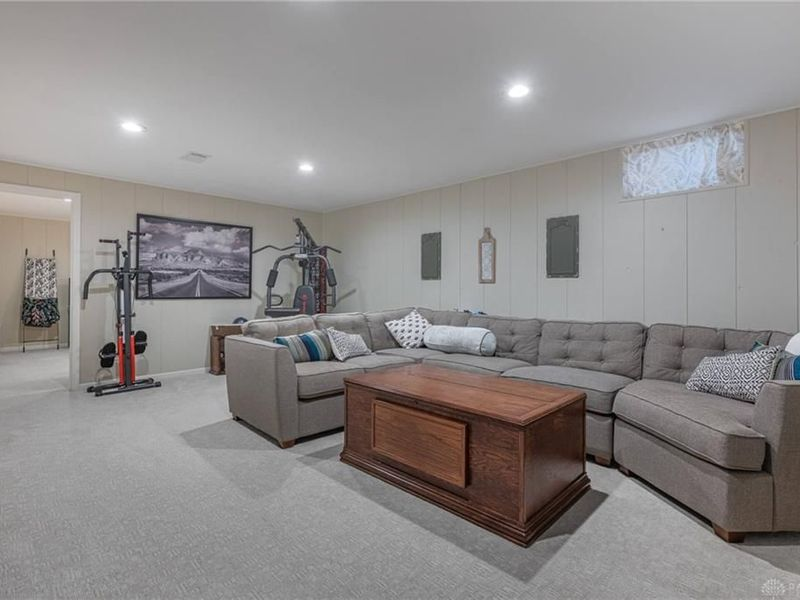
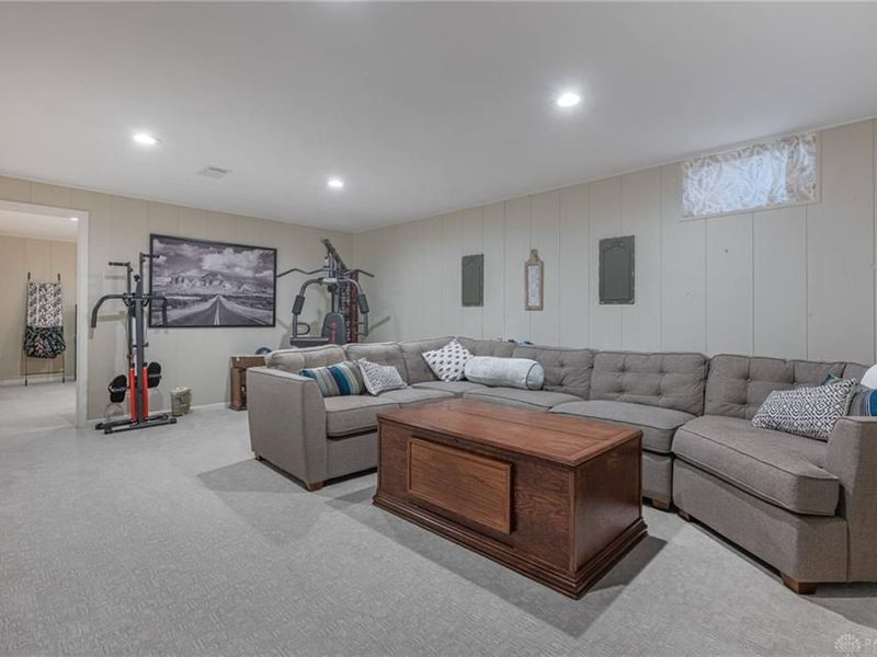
+ bag [169,385,194,417]
